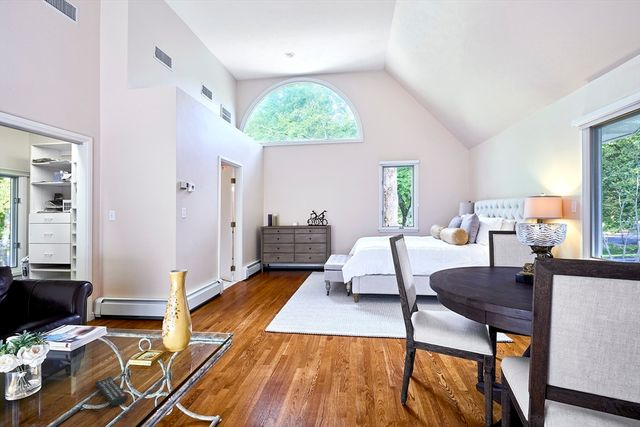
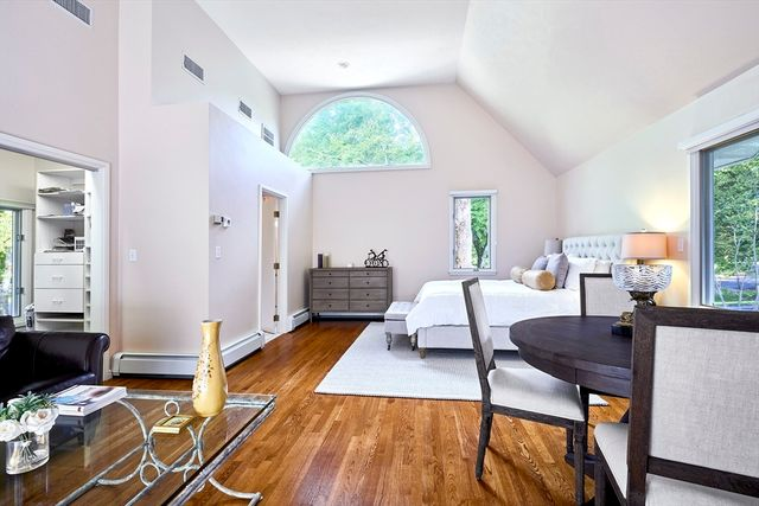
- remote control [94,376,129,407]
